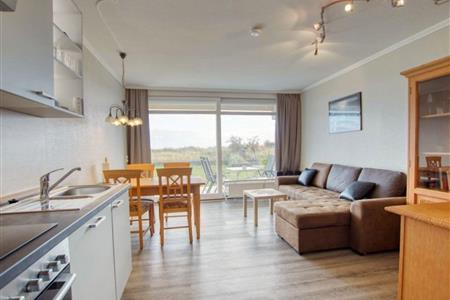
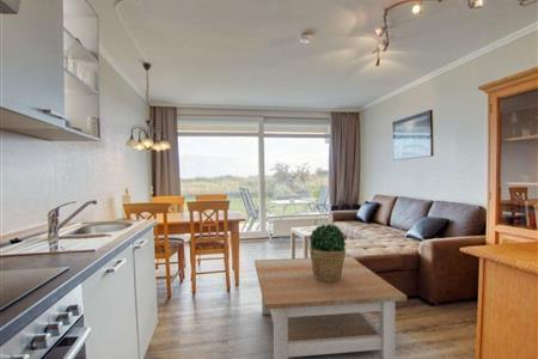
+ potted plant [308,224,347,281]
+ coffee table [253,255,408,359]
